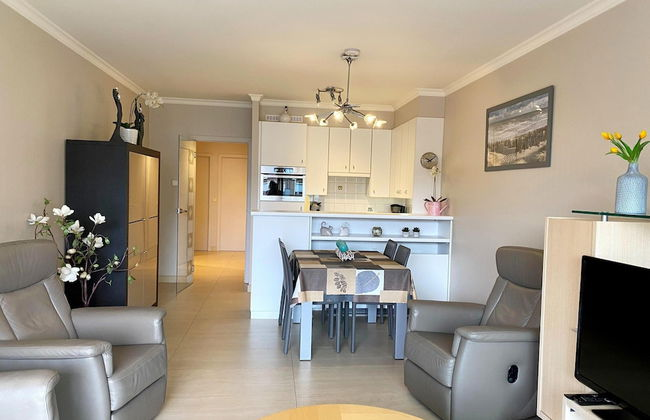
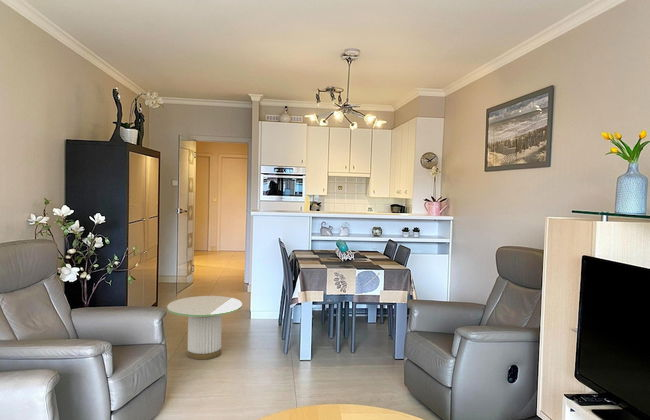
+ side table [166,295,243,361]
